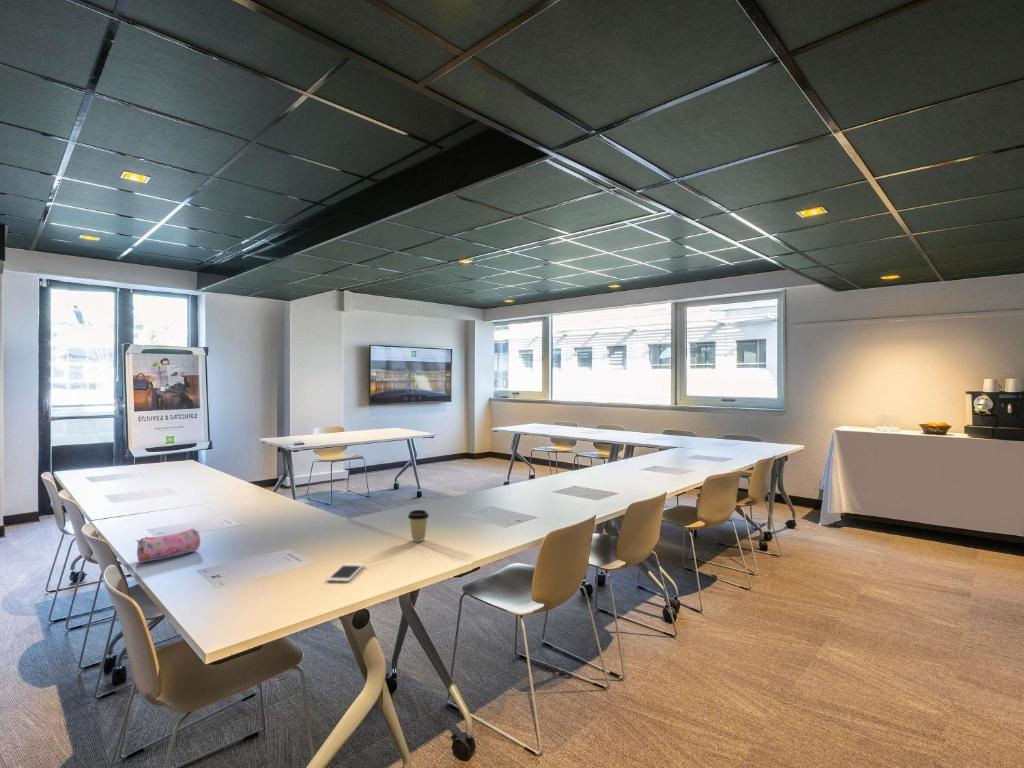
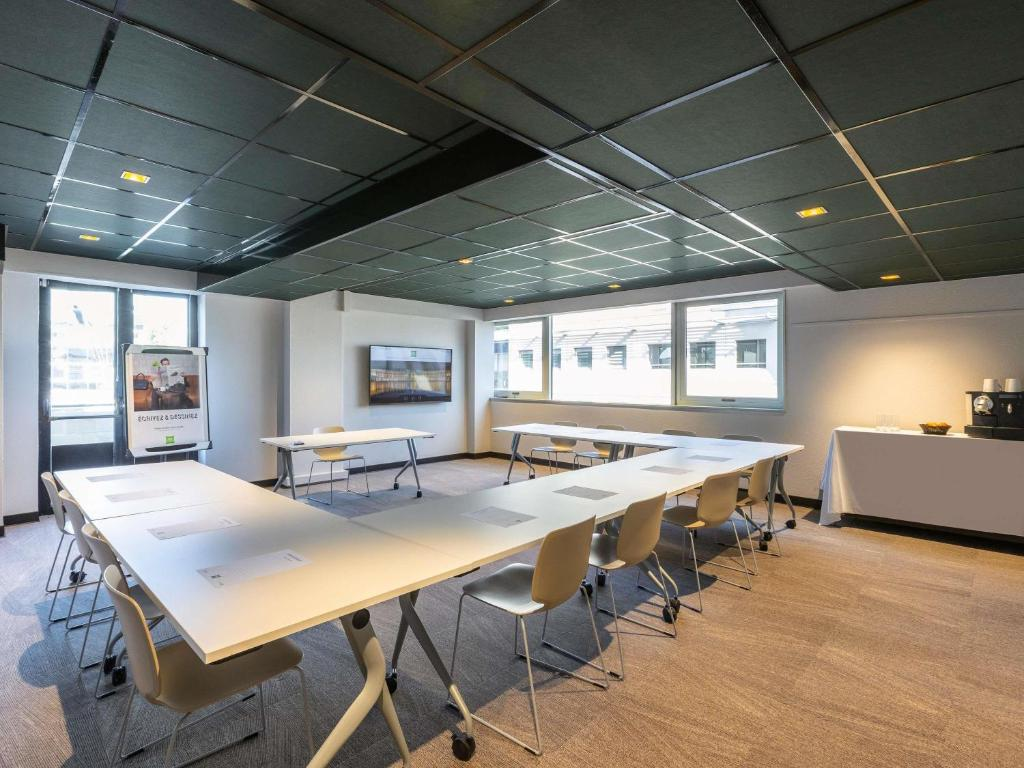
- coffee cup [407,509,430,542]
- pencil case [135,528,201,563]
- cell phone [326,563,366,583]
